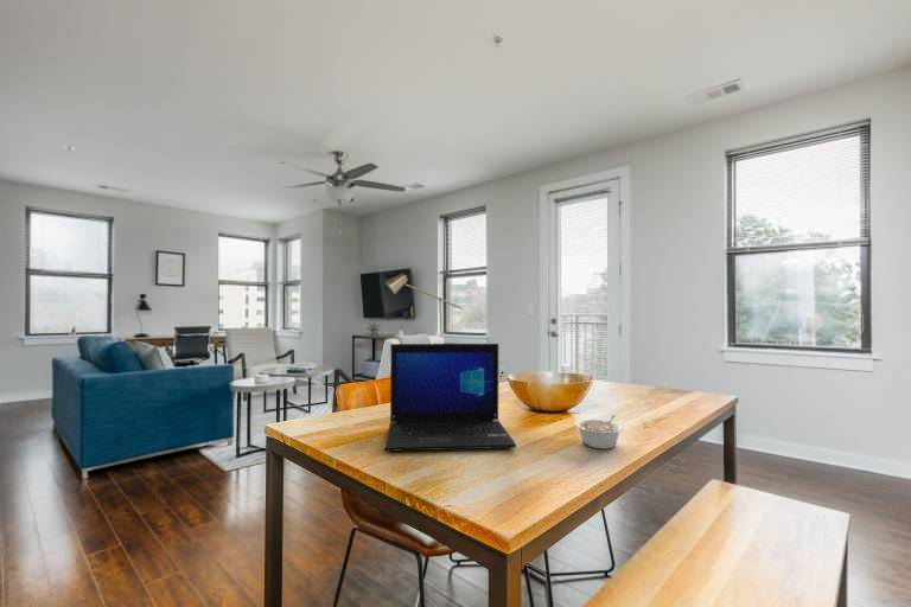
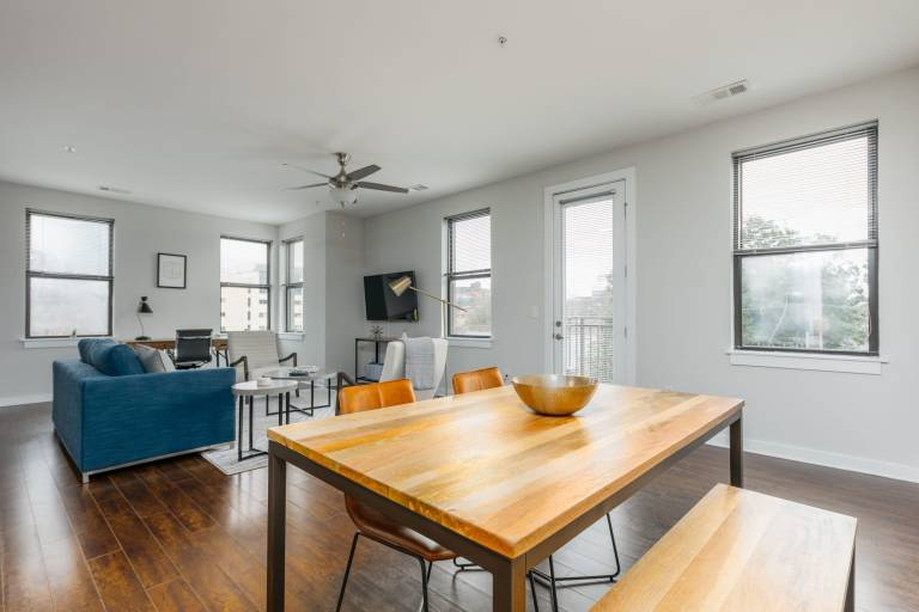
- laptop [383,343,517,453]
- legume [574,414,625,449]
